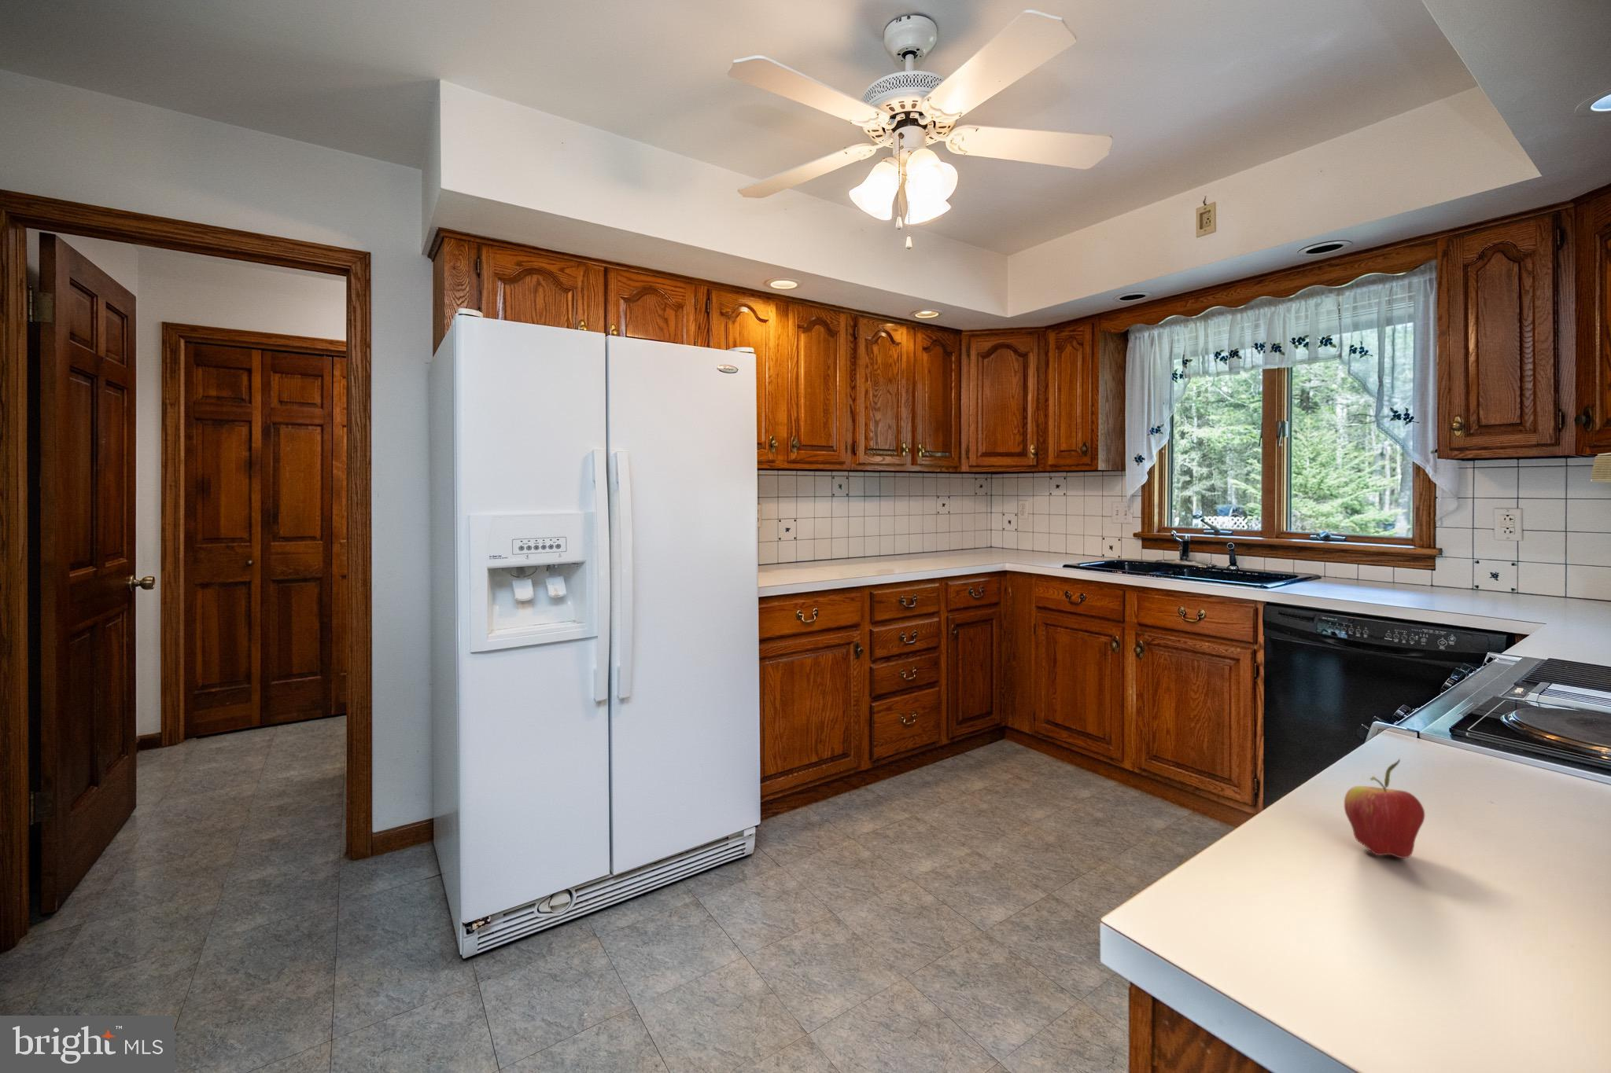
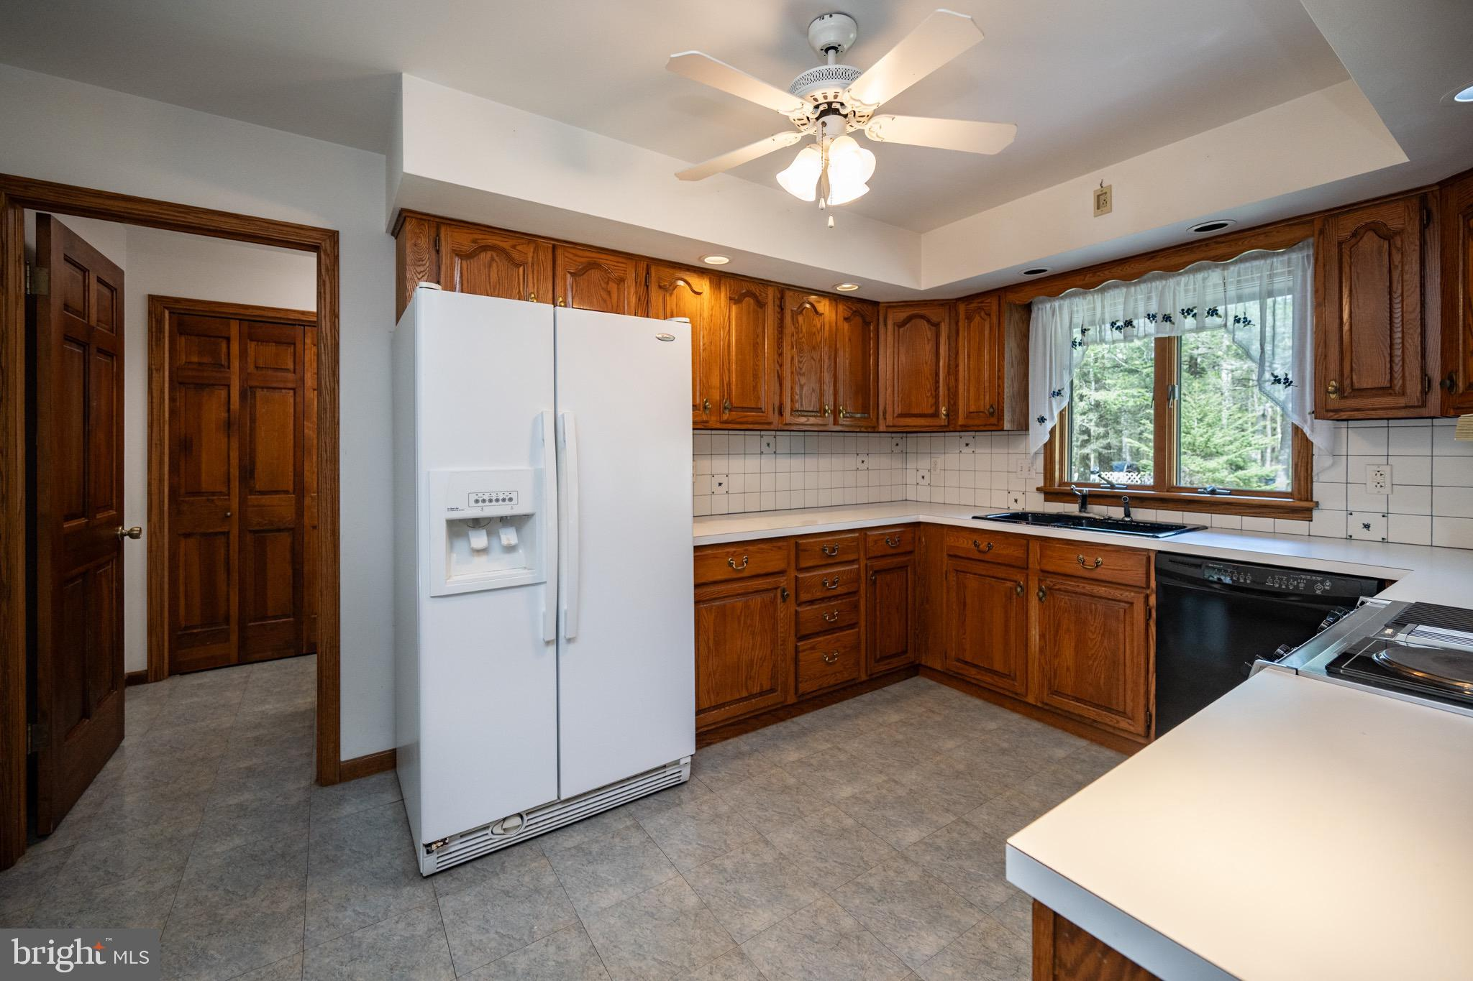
- fruit [1344,758,1425,859]
